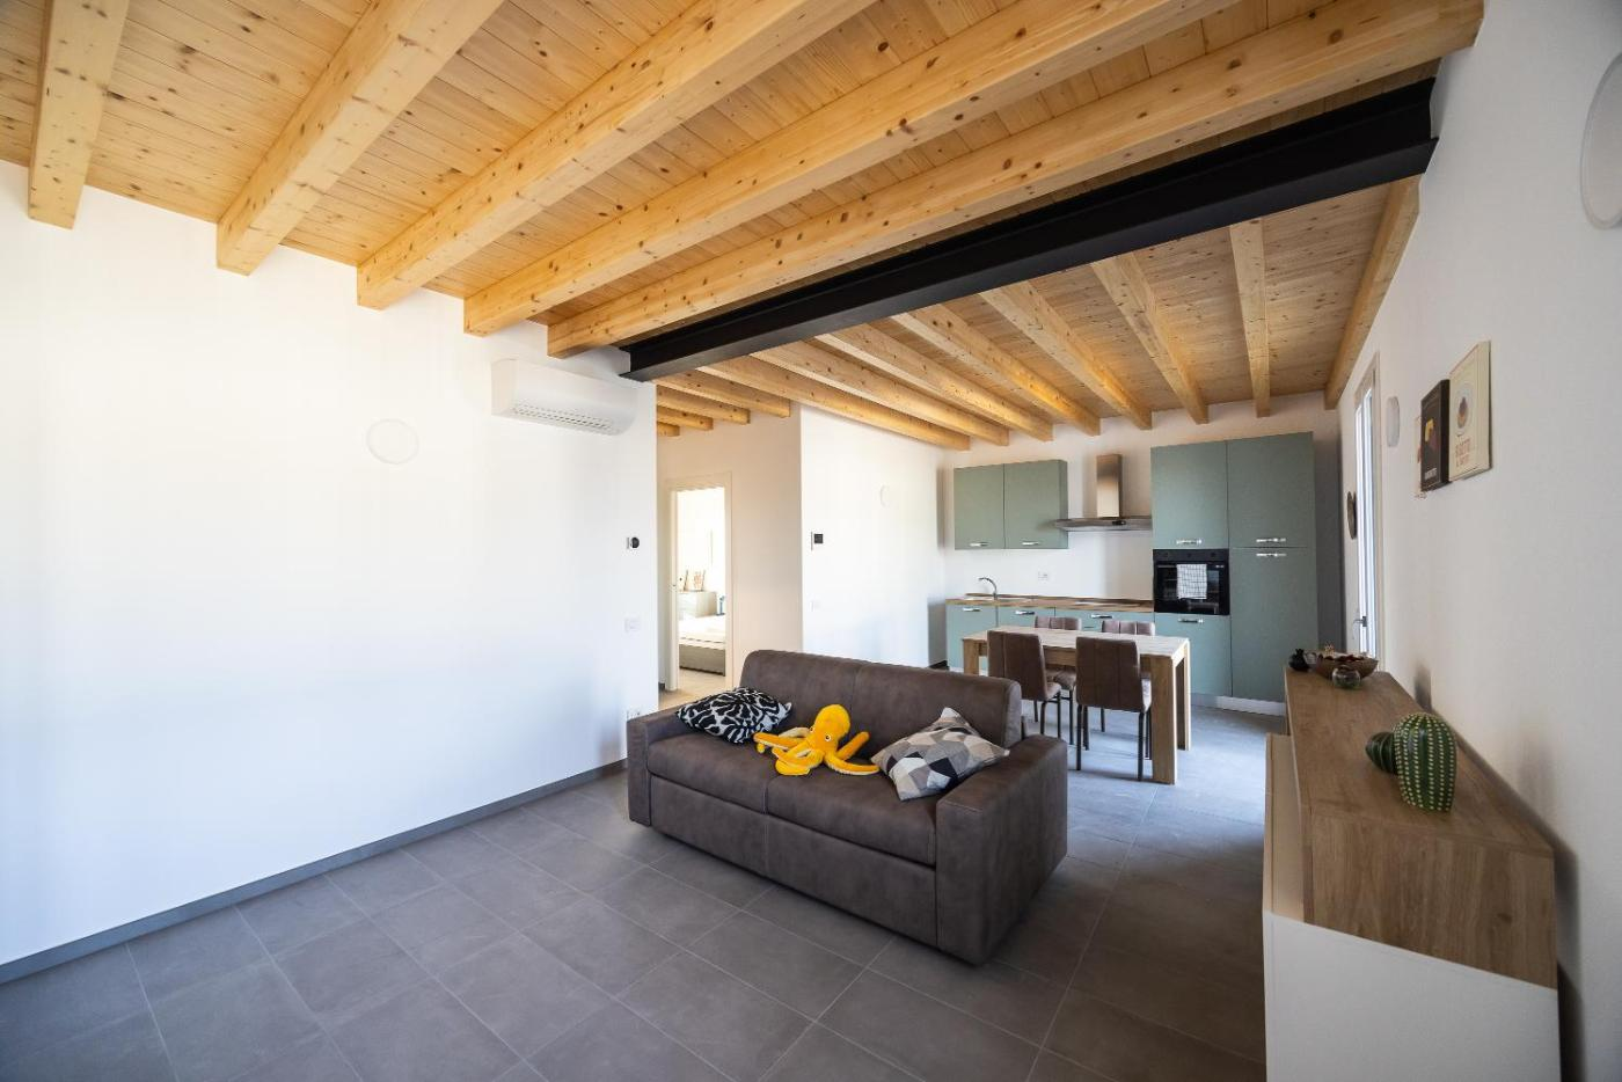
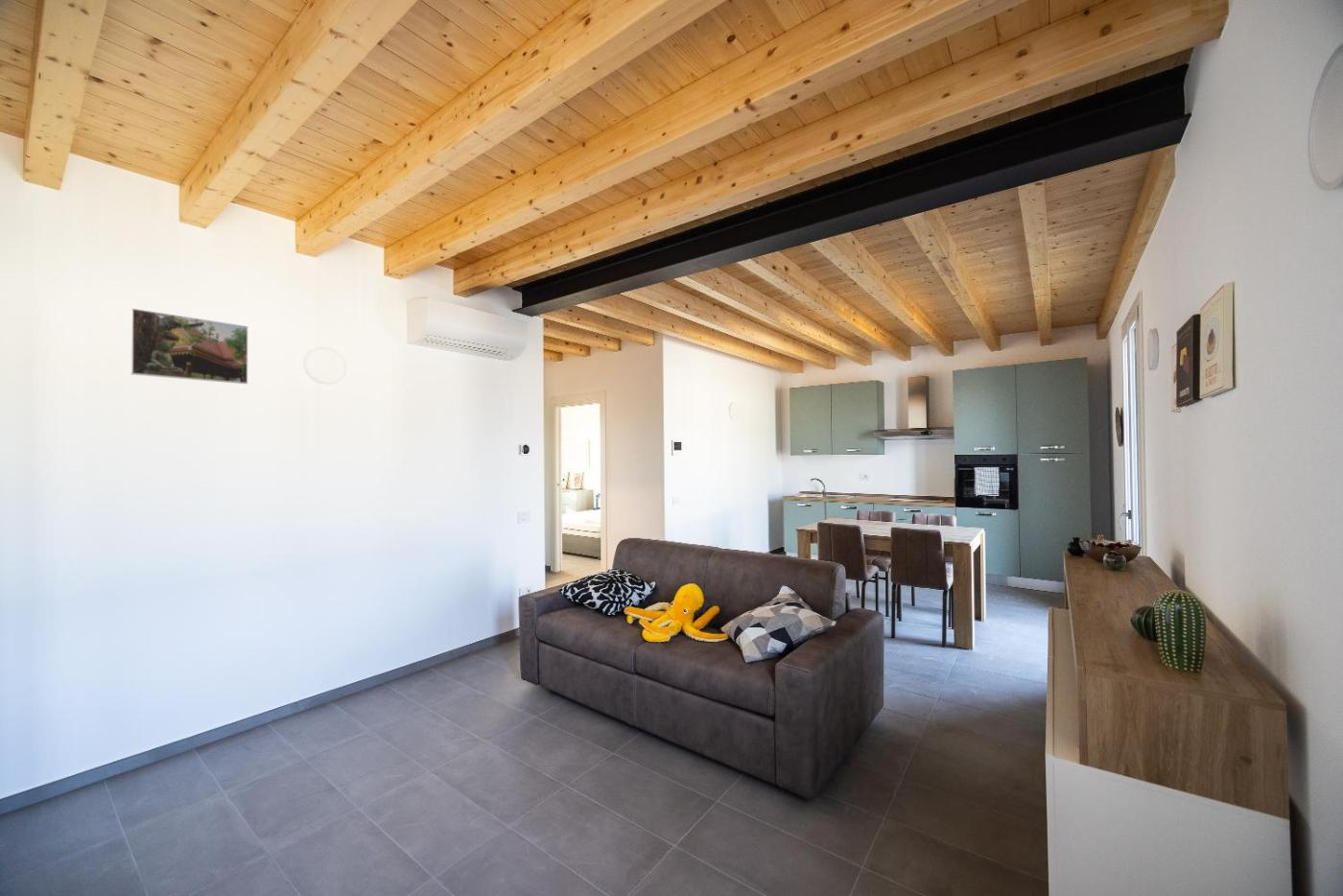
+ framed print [130,308,248,385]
